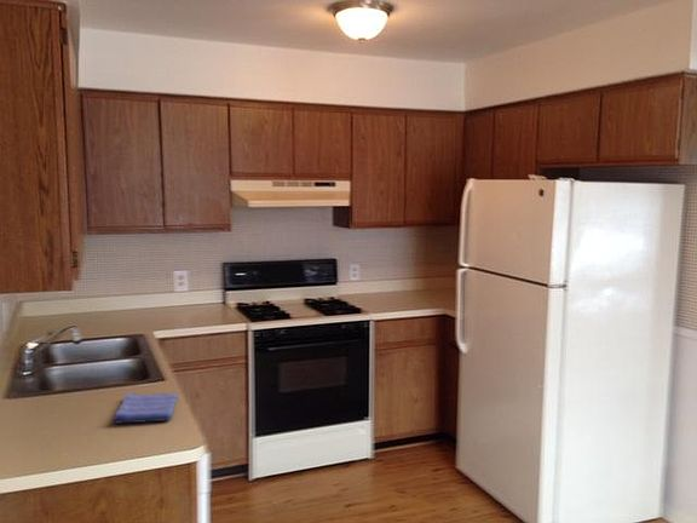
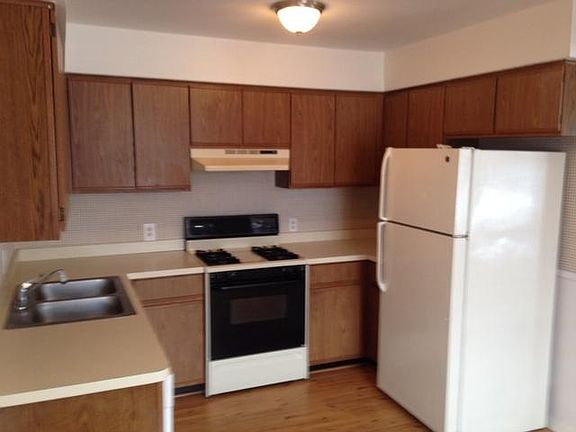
- dish towel [111,392,179,425]
